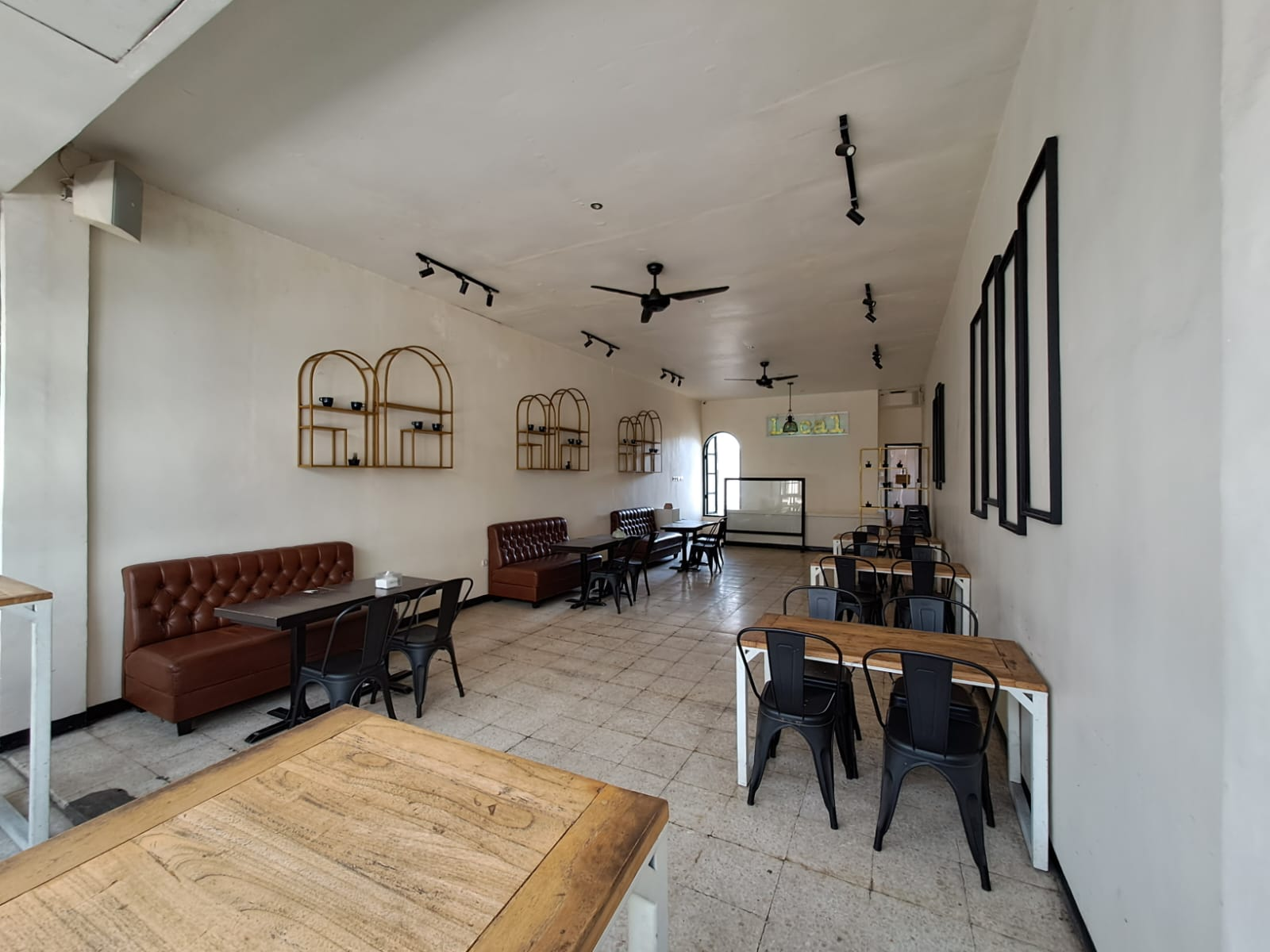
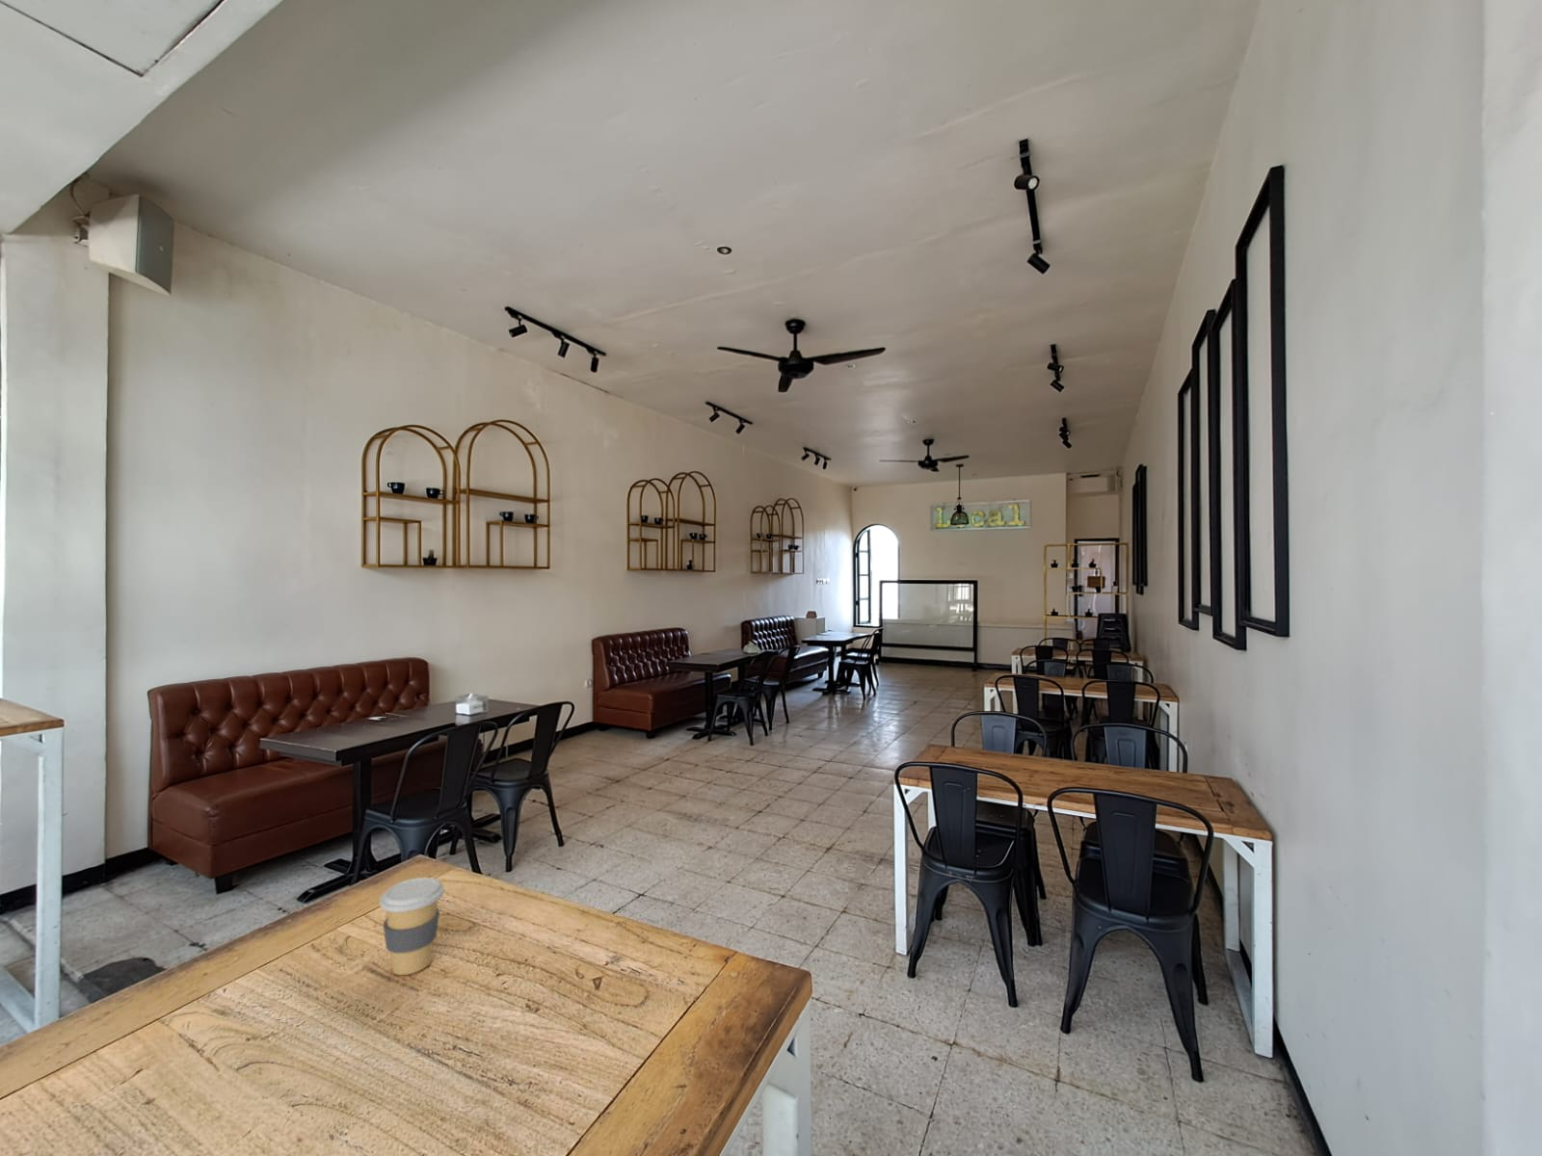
+ coffee cup [379,877,446,976]
